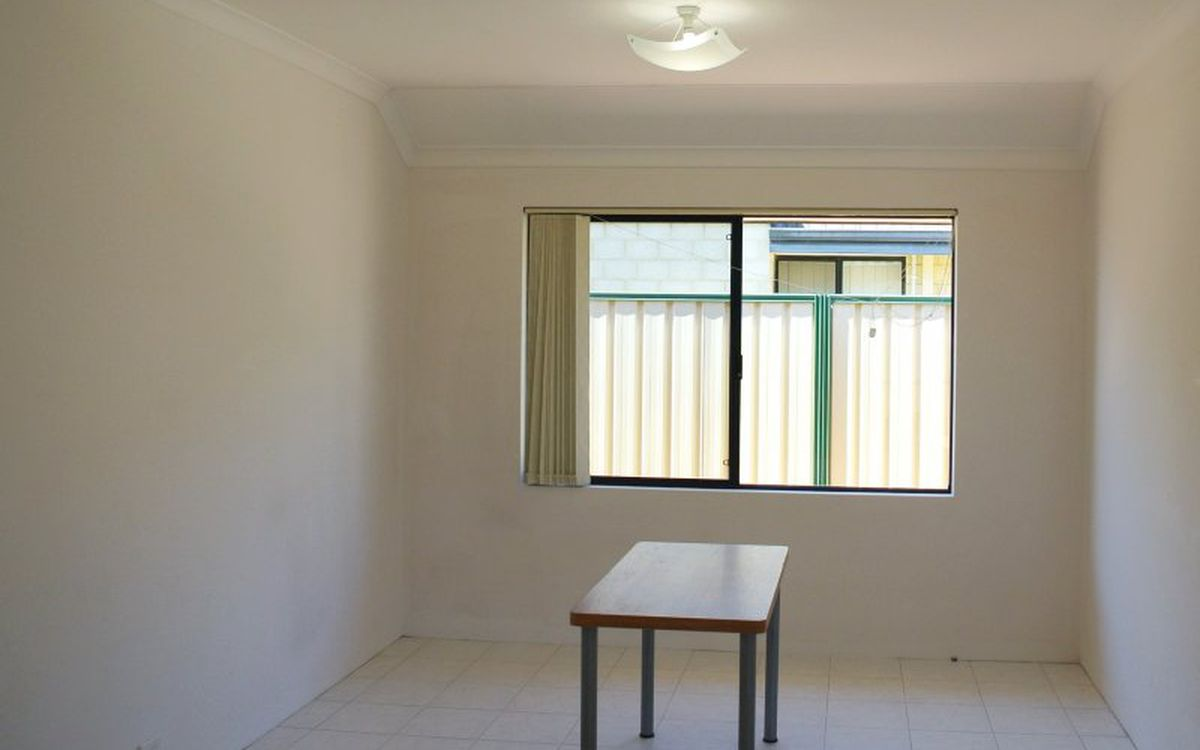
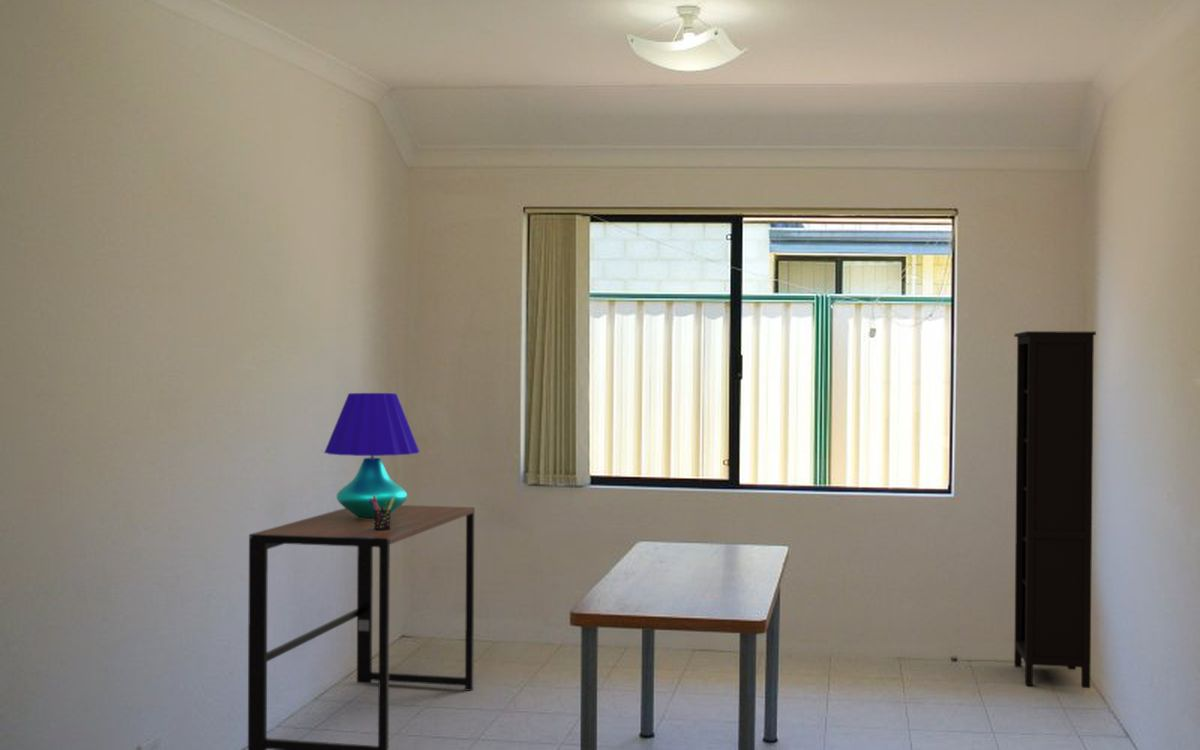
+ bookcase [1013,330,1097,689]
+ pen holder [369,495,394,531]
+ desk [247,504,475,750]
+ table lamp [323,392,420,519]
